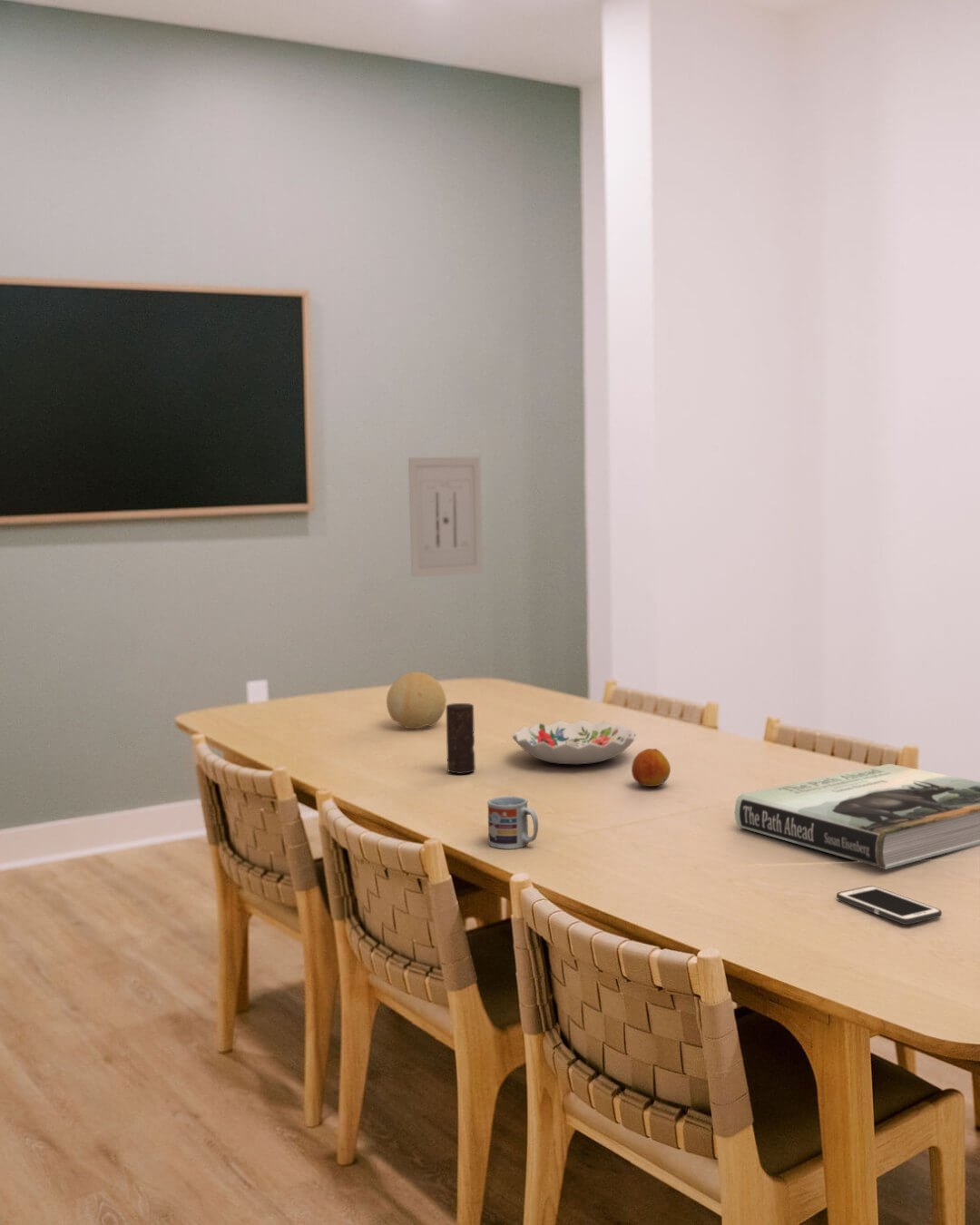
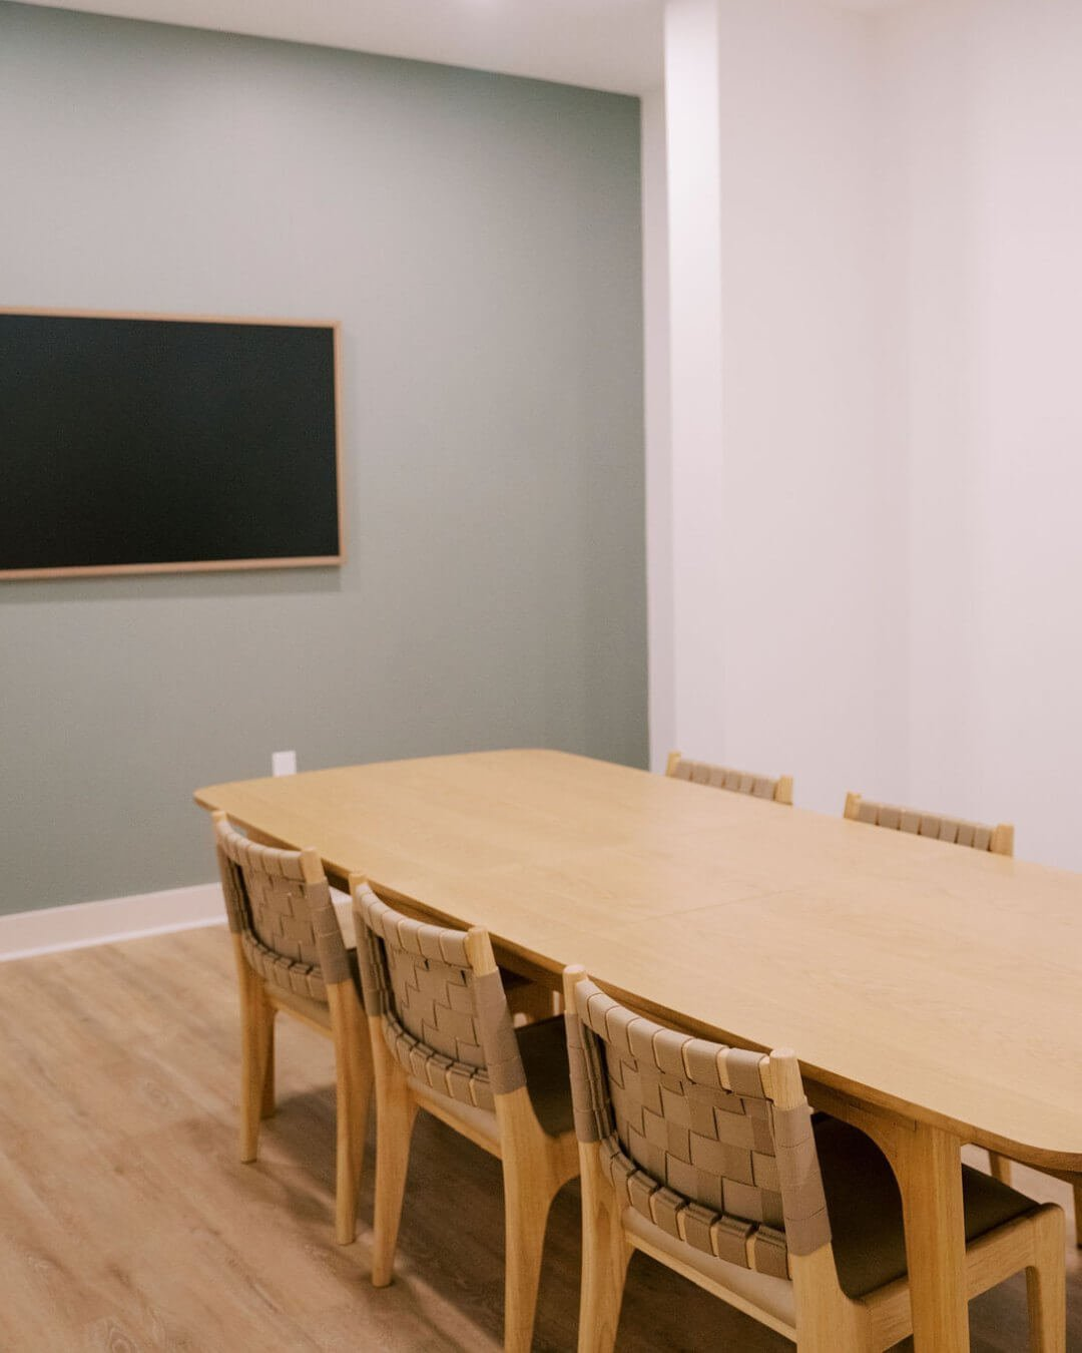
- fruit [631,748,671,787]
- wall art [407,456,484,578]
- cell phone [836,885,943,926]
- decorative bowl [512,719,637,765]
- book [734,763,980,870]
- decorative ball [386,671,447,730]
- cup [486,796,539,850]
- candle [446,702,476,775]
